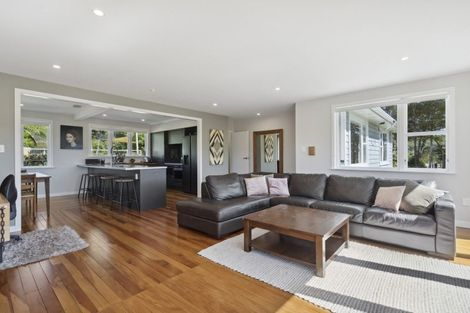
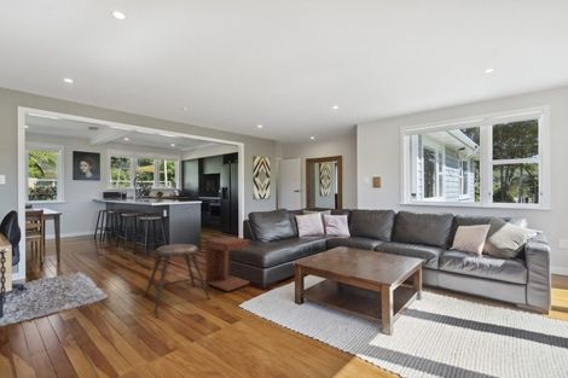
+ stool [144,243,211,314]
+ side table [204,235,251,292]
